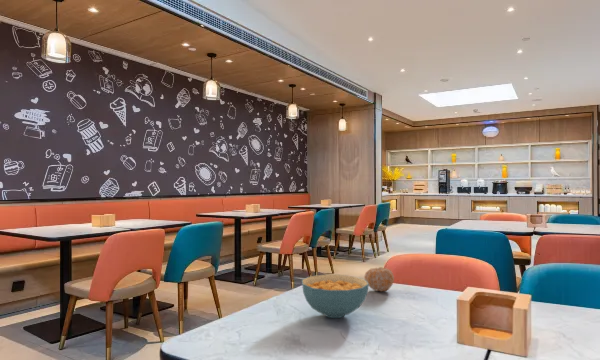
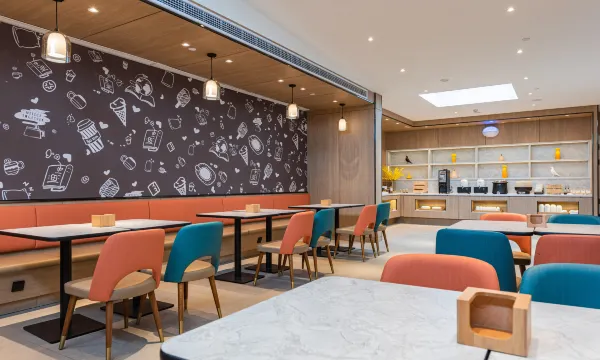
- fruit [363,266,395,292]
- cereal bowl [301,274,369,319]
